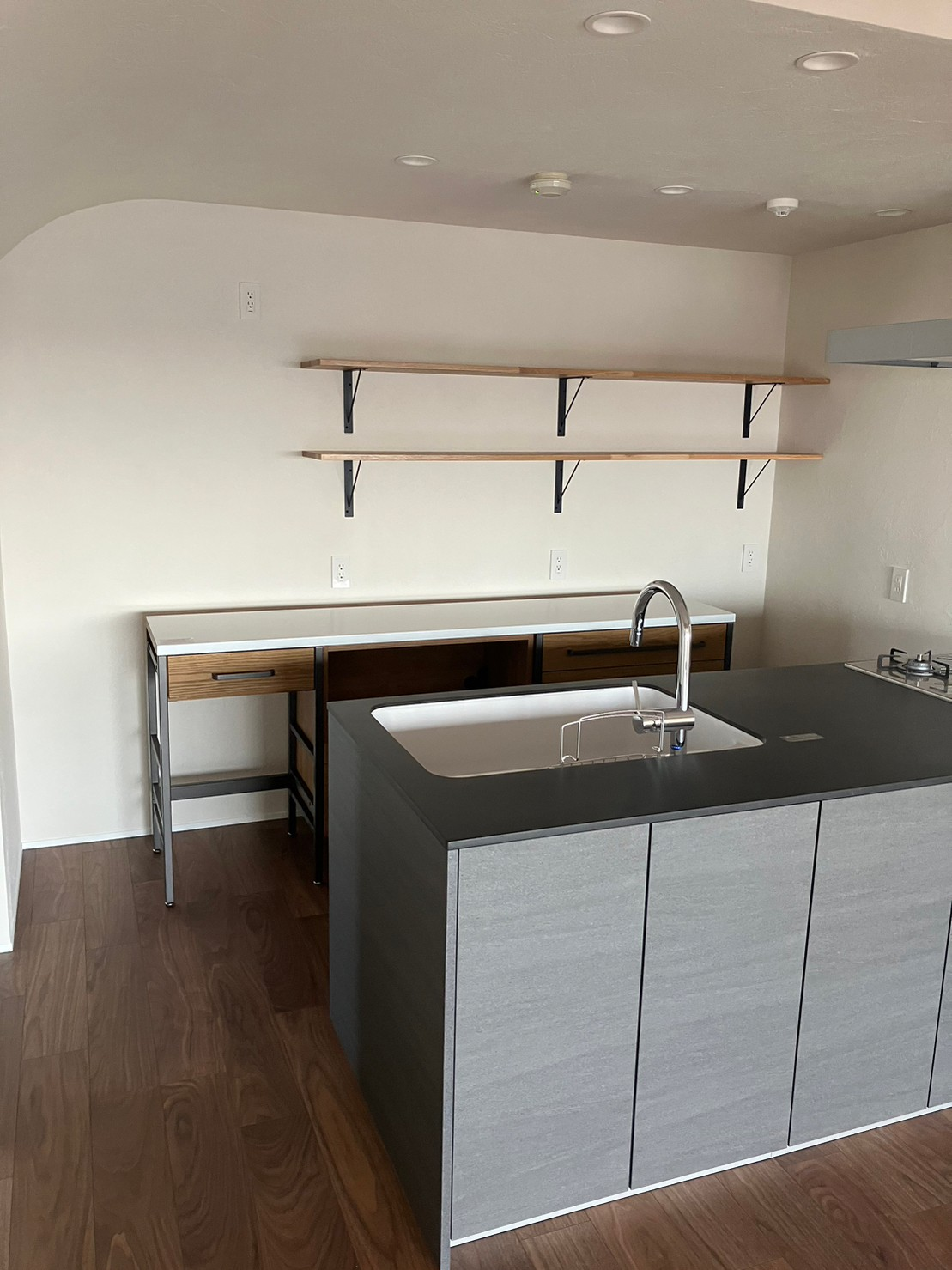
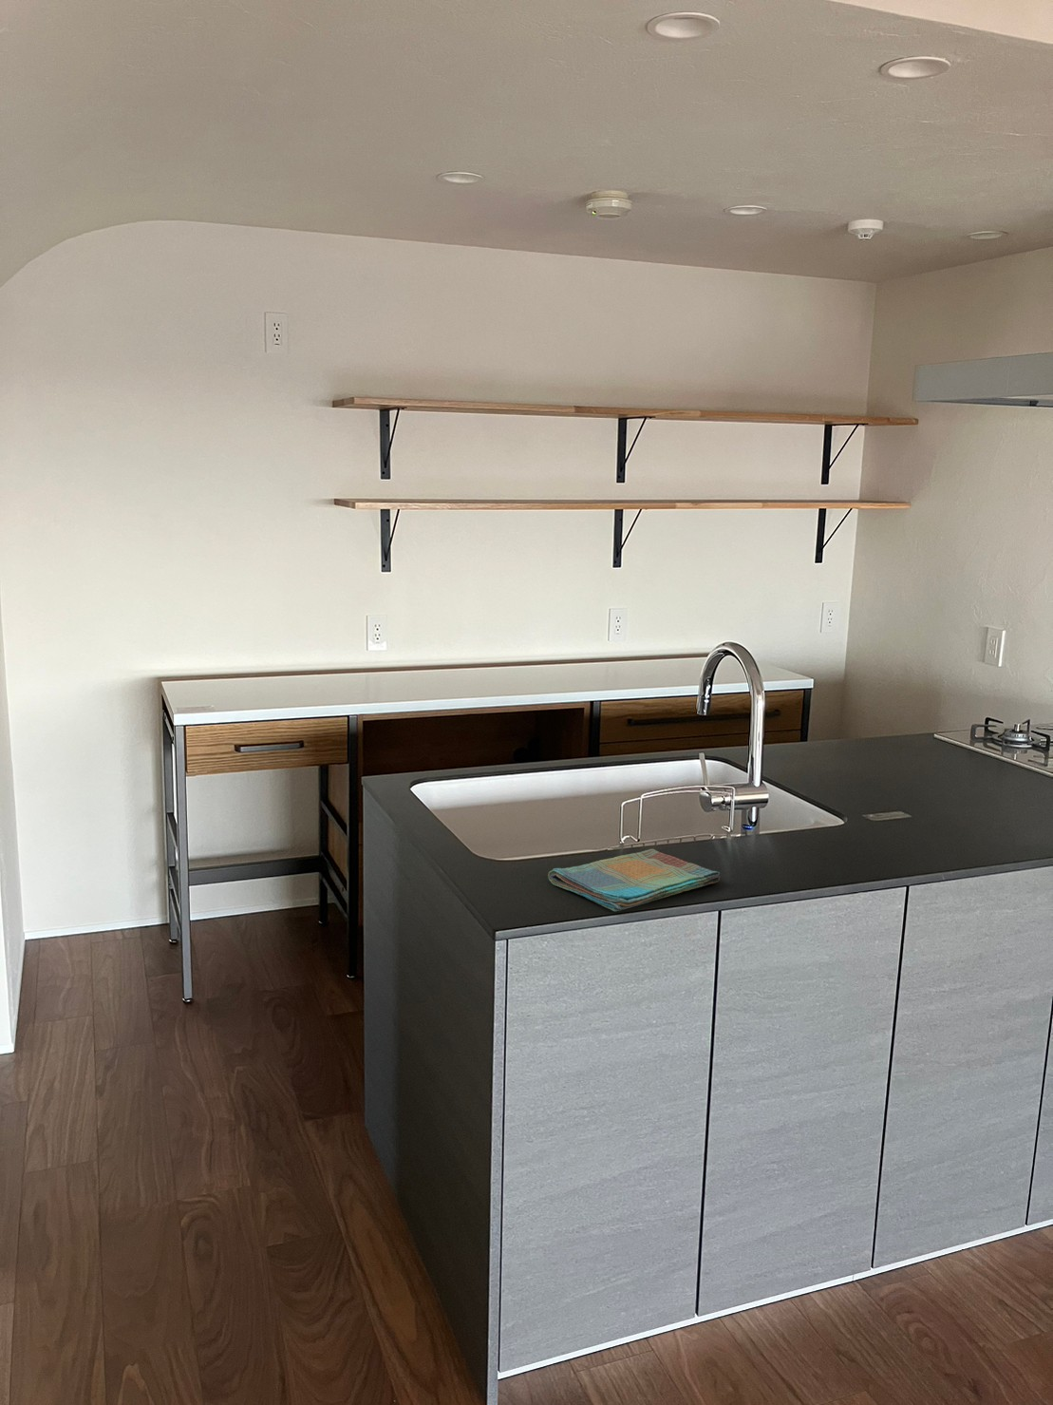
+ dish towel [546,849,721,912]
